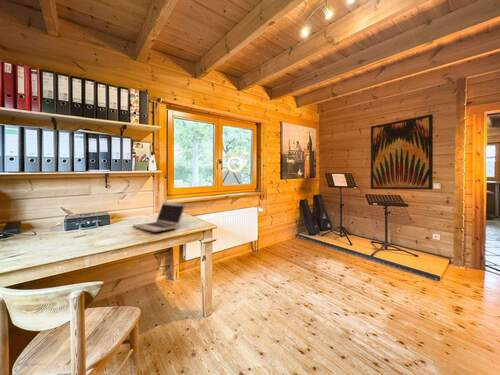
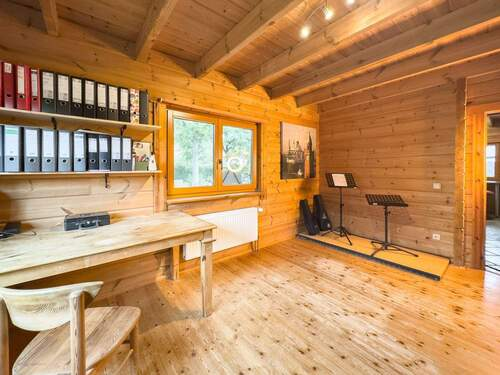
- wall art [370,113,434,191]
- laptop [132,201,187,233]
